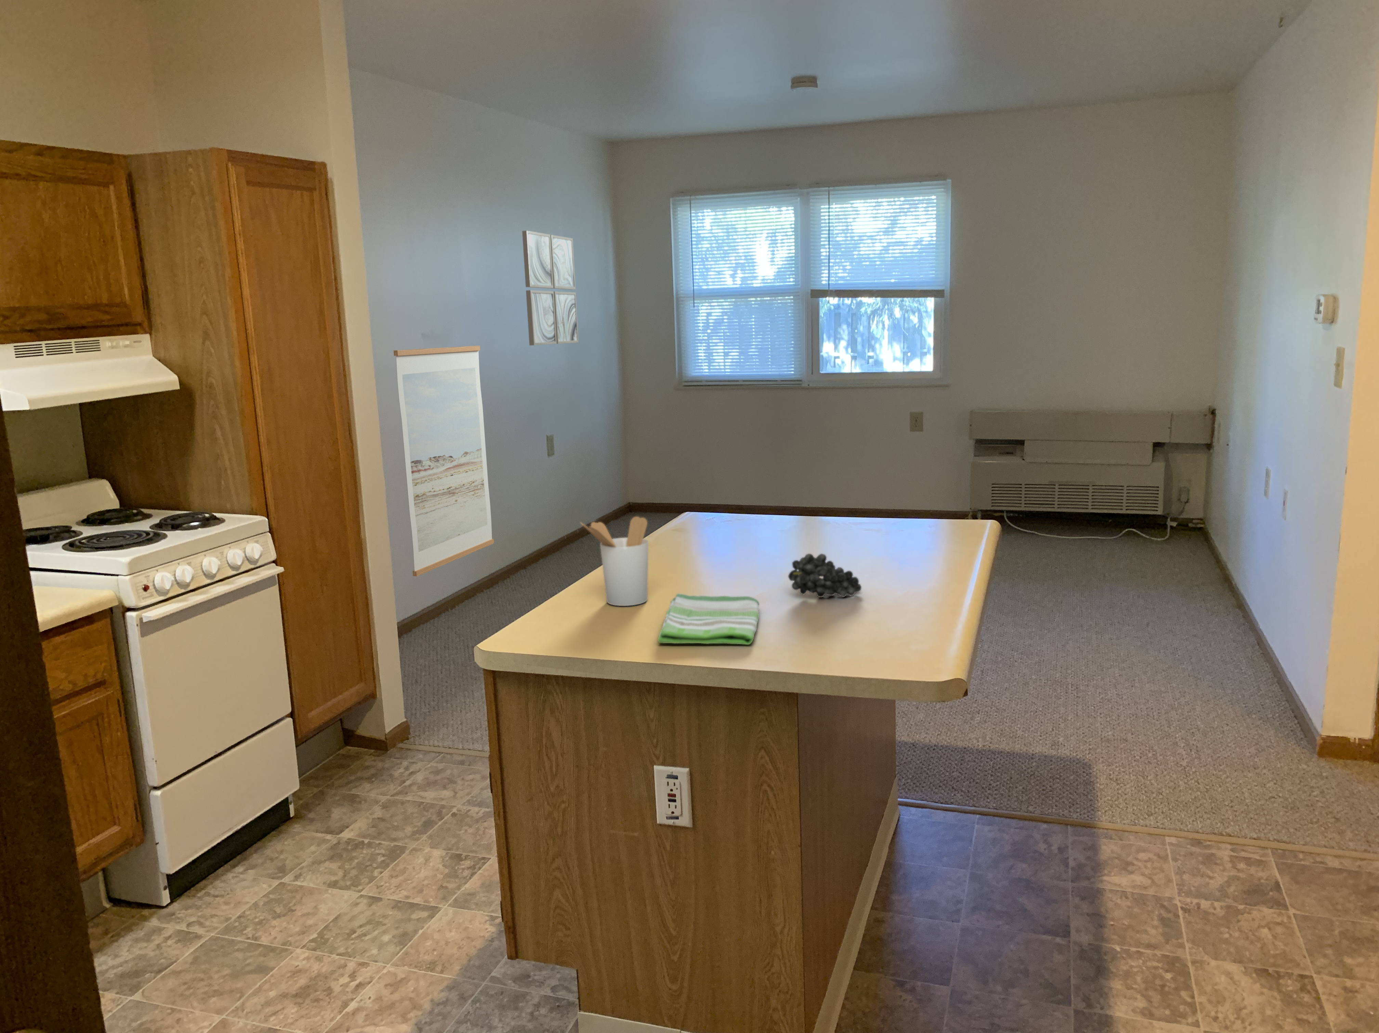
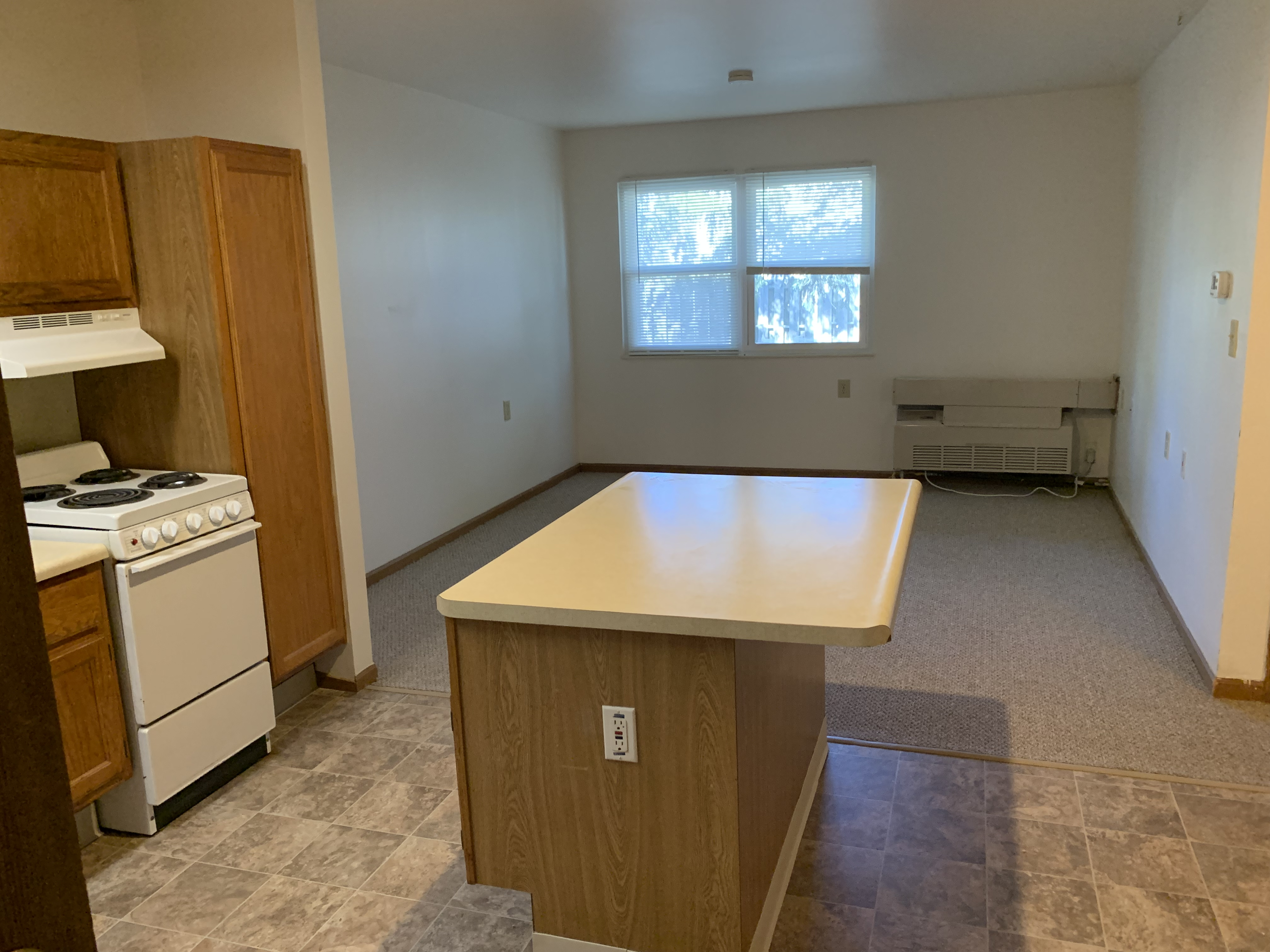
- wall art [393,345,494,576]
- utensil holder [580,516,649,607]
- wall art [522,230,579,346]
- fruit [788,553,862,598]
- dish towel [658,594,760,645]
